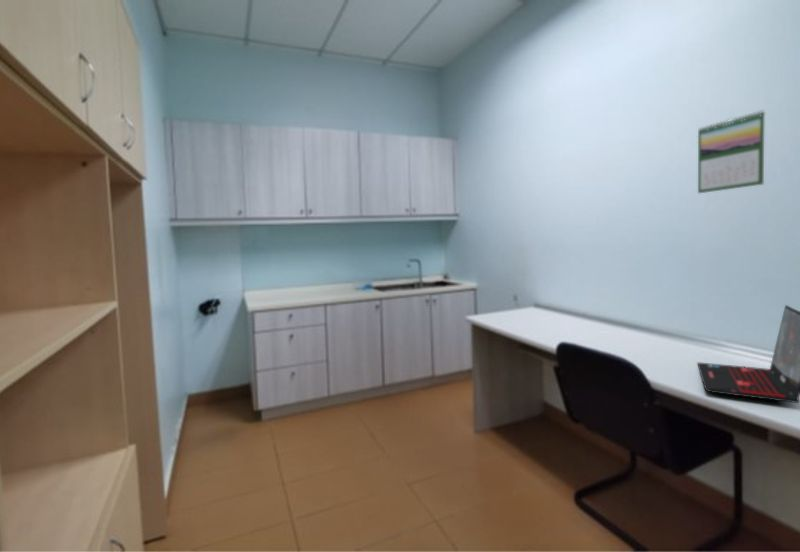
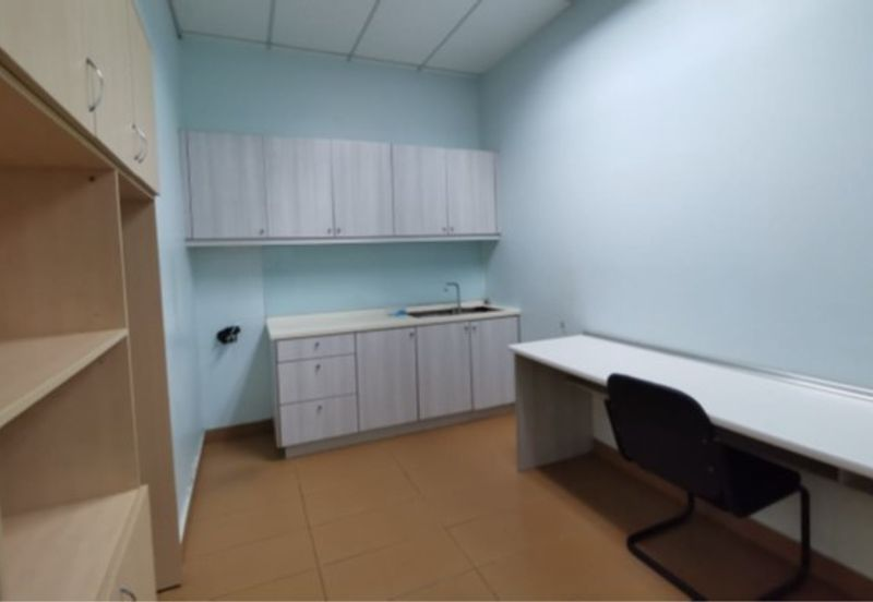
- calendar [697,109,766,194]
- laptop [696,304,800,404]
